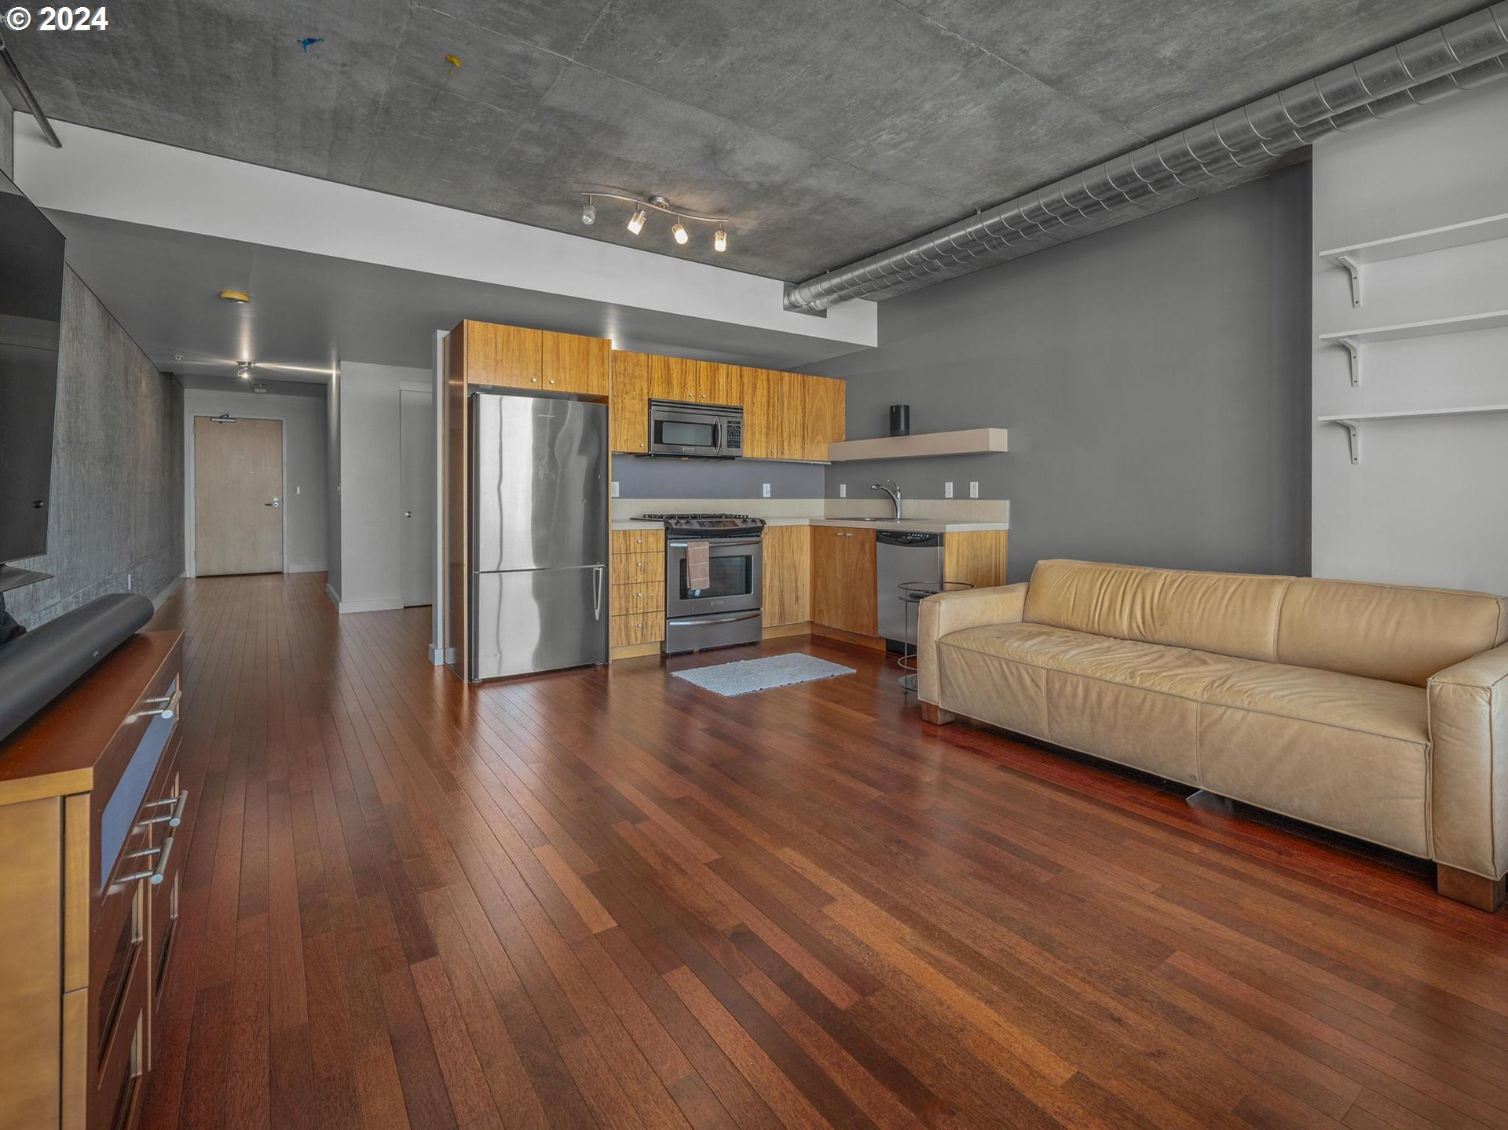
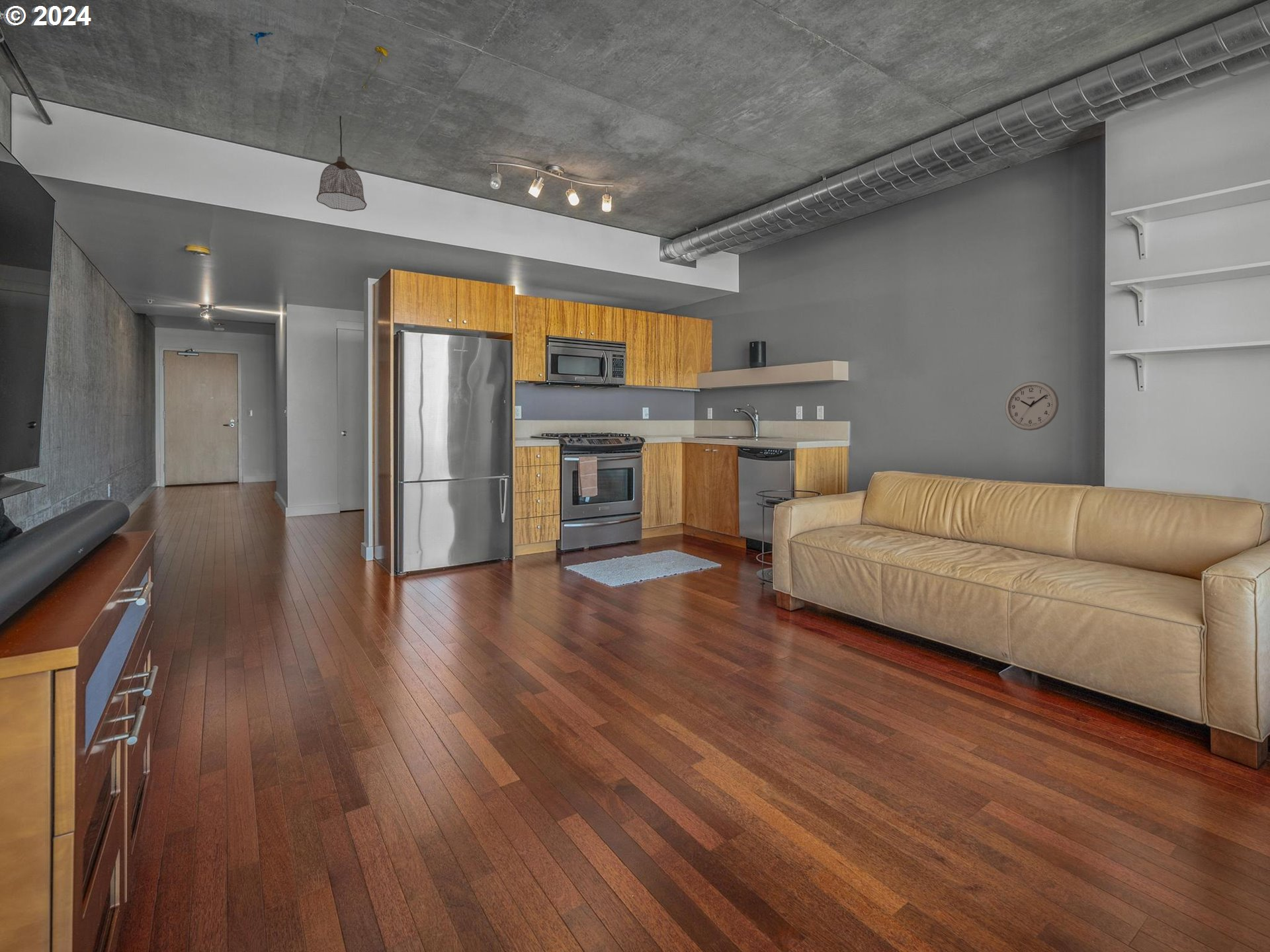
+ wall clock [1004,381,1060,431]
+ pendant lamp [316,115,367,212]
